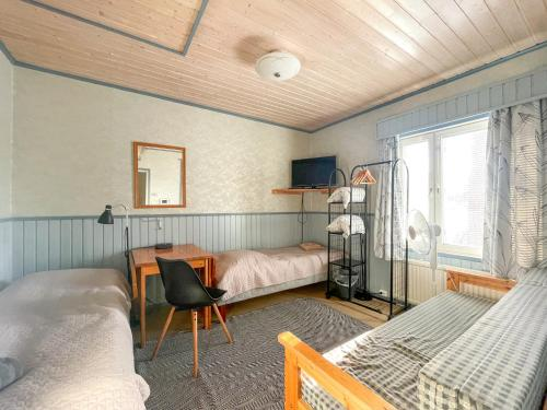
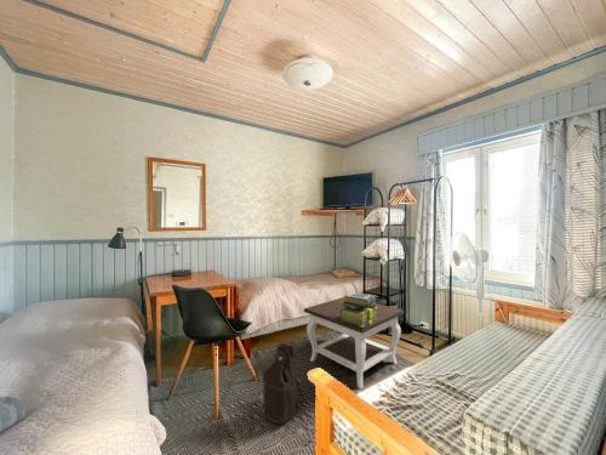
+ side table [303,296,405,389]
+ shoulder bag [258,341,307,426]
+ stack of books [339,291,377,328]
